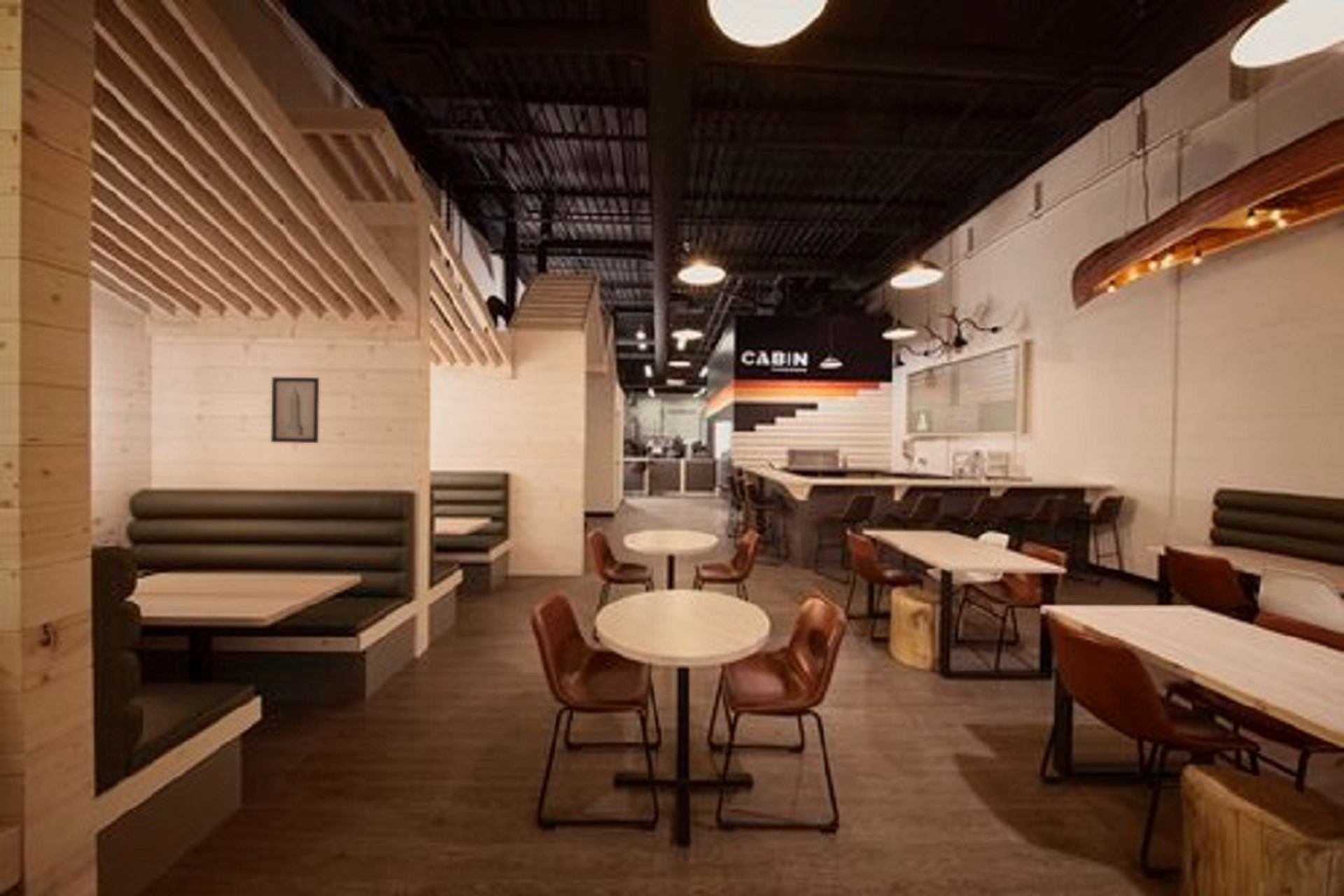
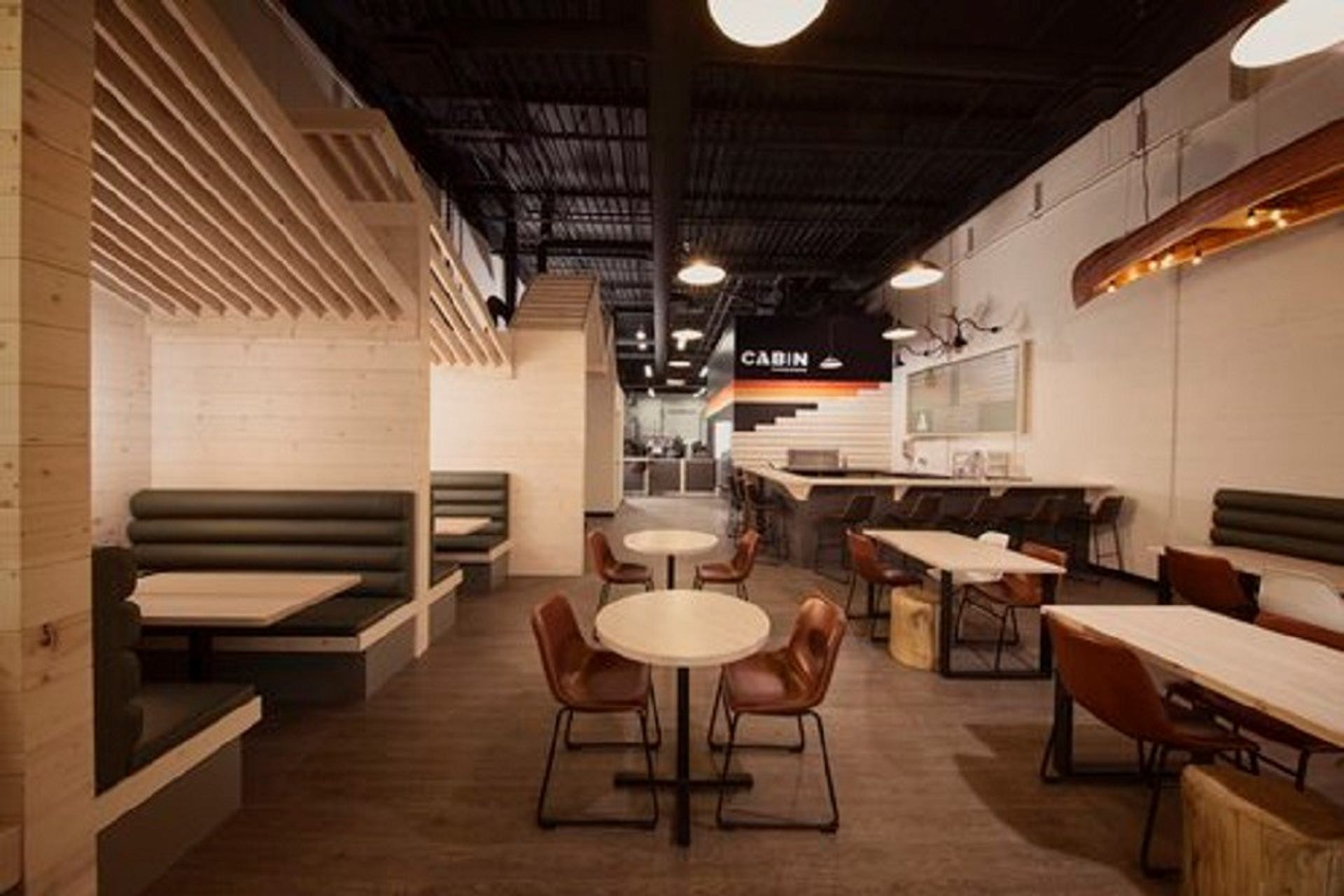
- wall art [270,376,320,444]
